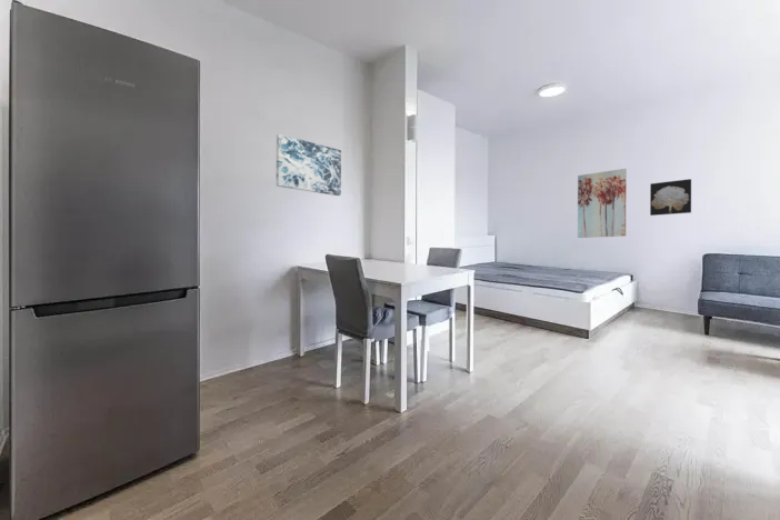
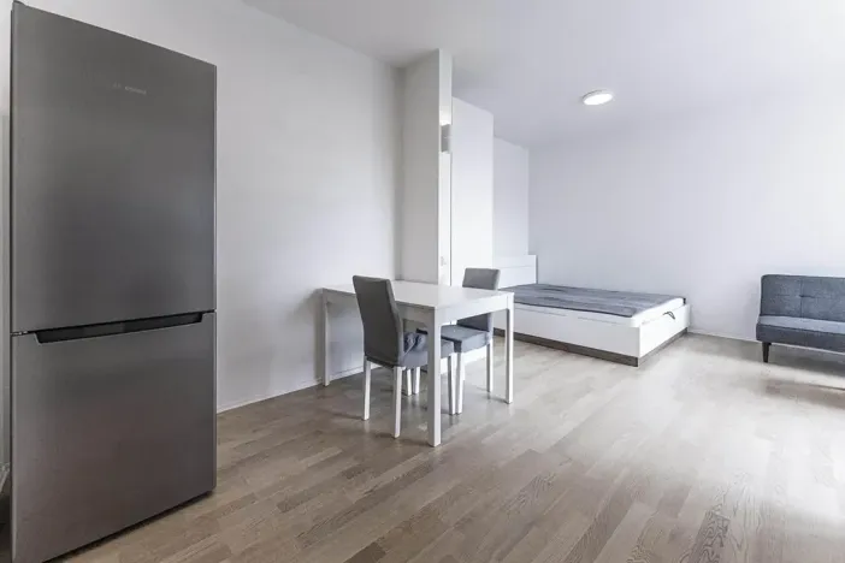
- wall art [649,178,692,217]
- wall art [276,133,342,197]
- wall art [577,168,628,239]
